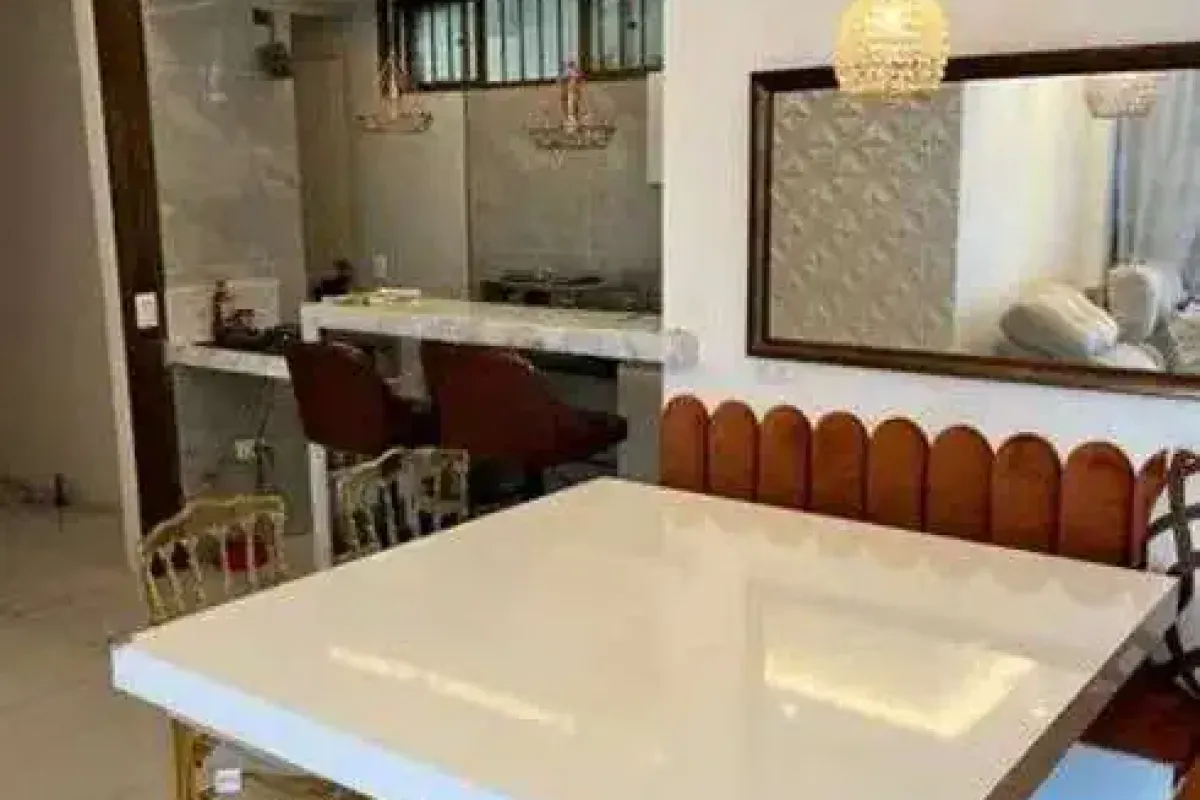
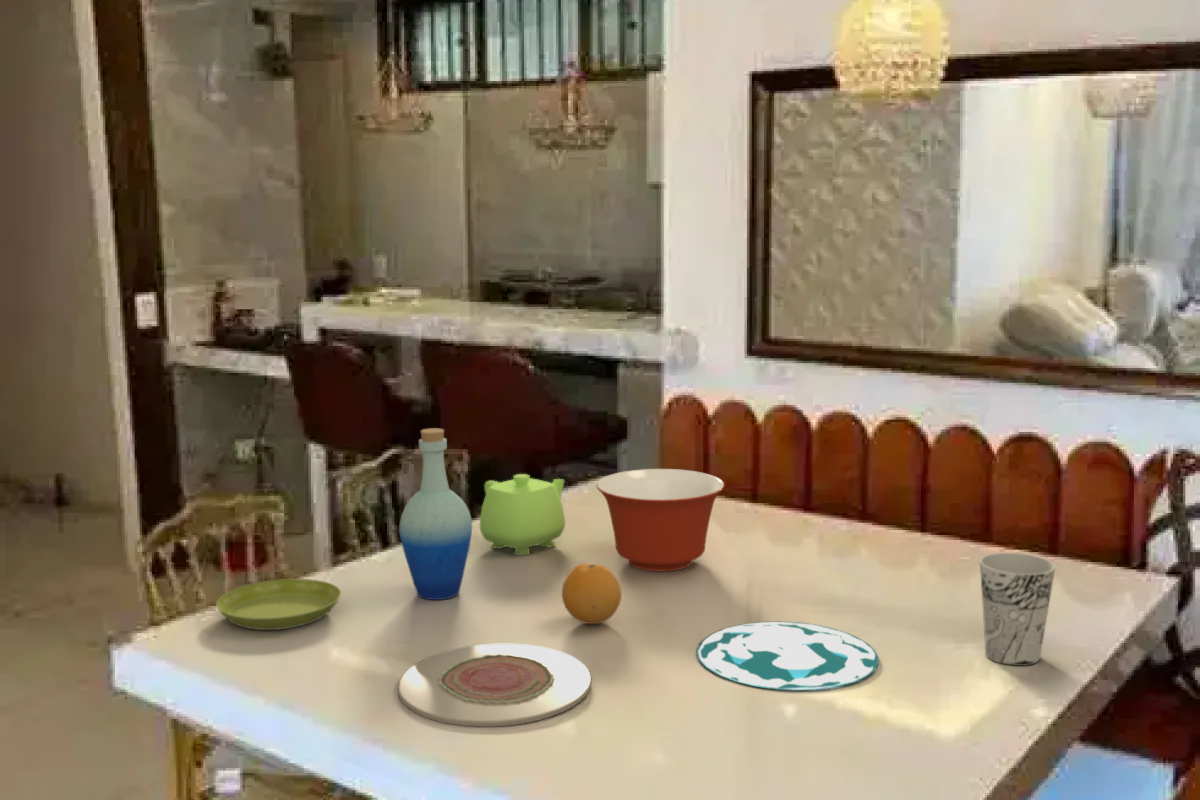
+ mixing bowl [595,468,725,572]
+ plate [397,643,592,728]
+ cup [979,552,1056,667]
+ saucer [215,578,342,631]
+ bottle [398,427,473,601]
+ fruit [561,562,622,625]
+ plate [696,621,880,692]
+ teapot [479,473,566,557]
